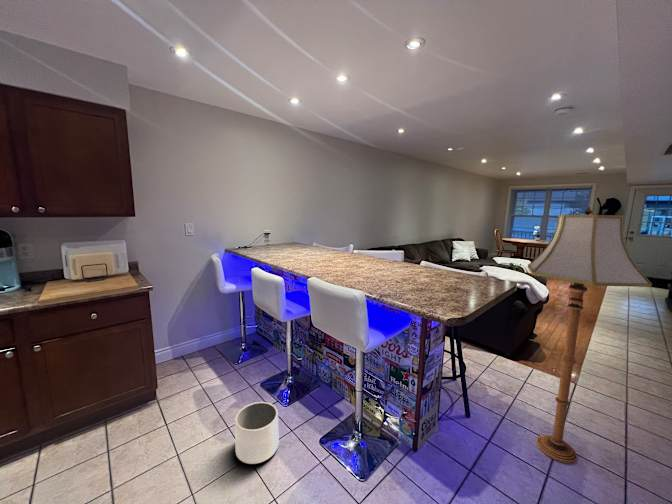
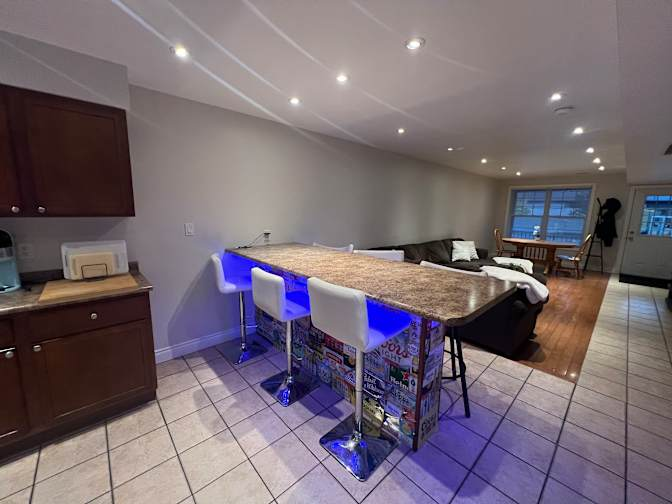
- planter [234,401,279,465]
- floor lamp [527,206,653,465]
